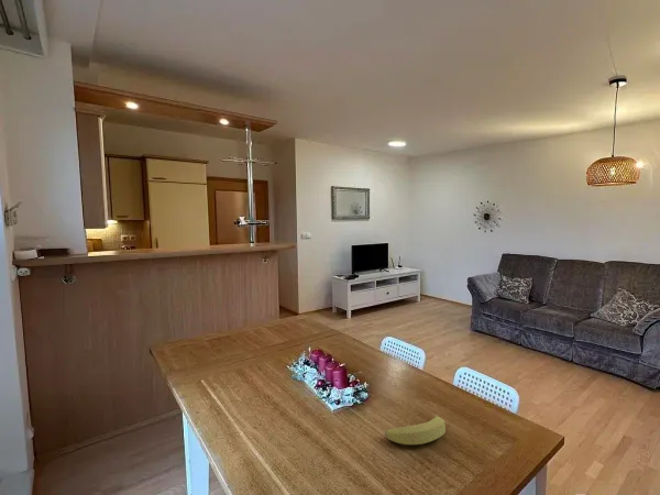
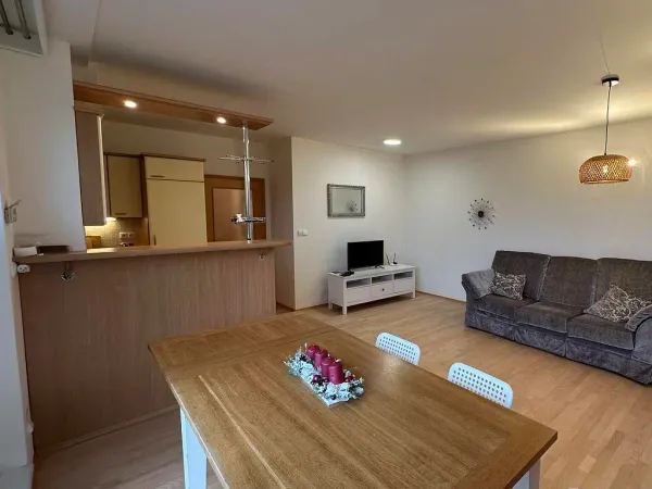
- banana [384,414,447,446]
